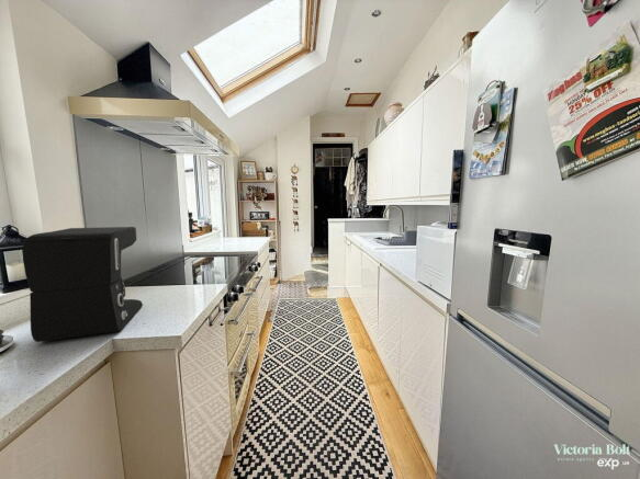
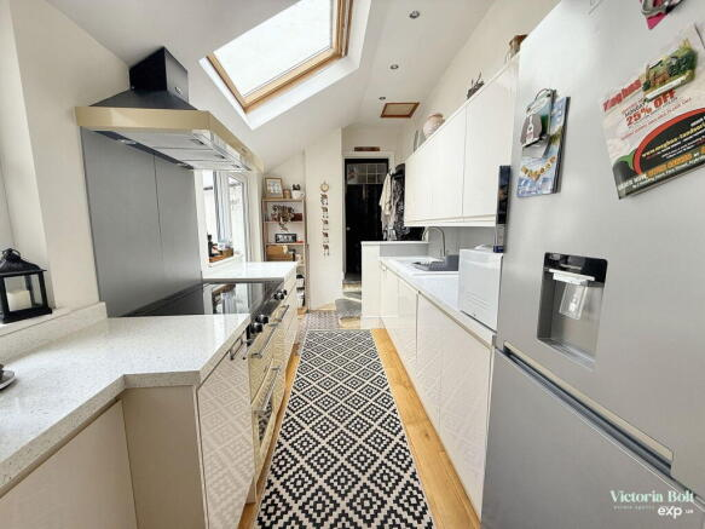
- coffee maker [22,226,144,343]
